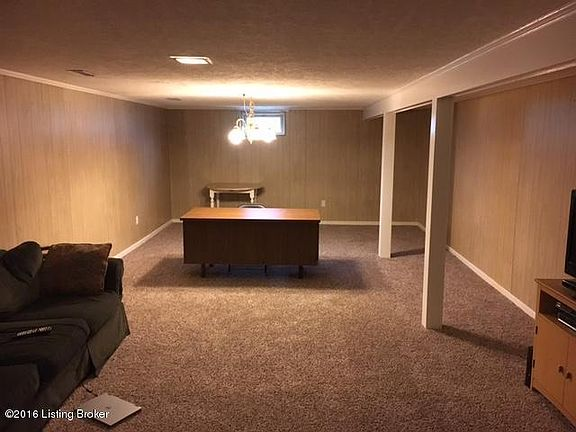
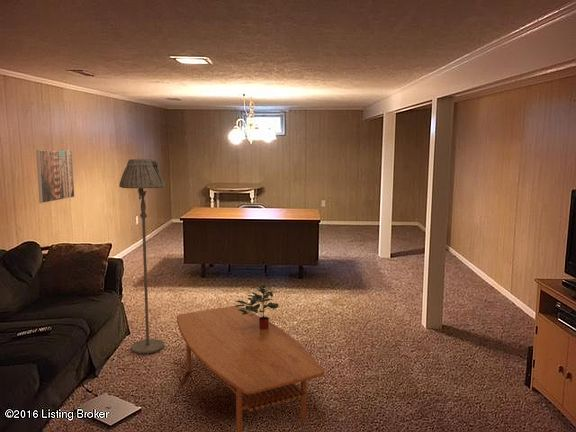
+ floor lamp [118,158,166,355]
+ potted plant [234,283,279,329]
+ coffee table [176,305,325,432]
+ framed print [35,149,75,204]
